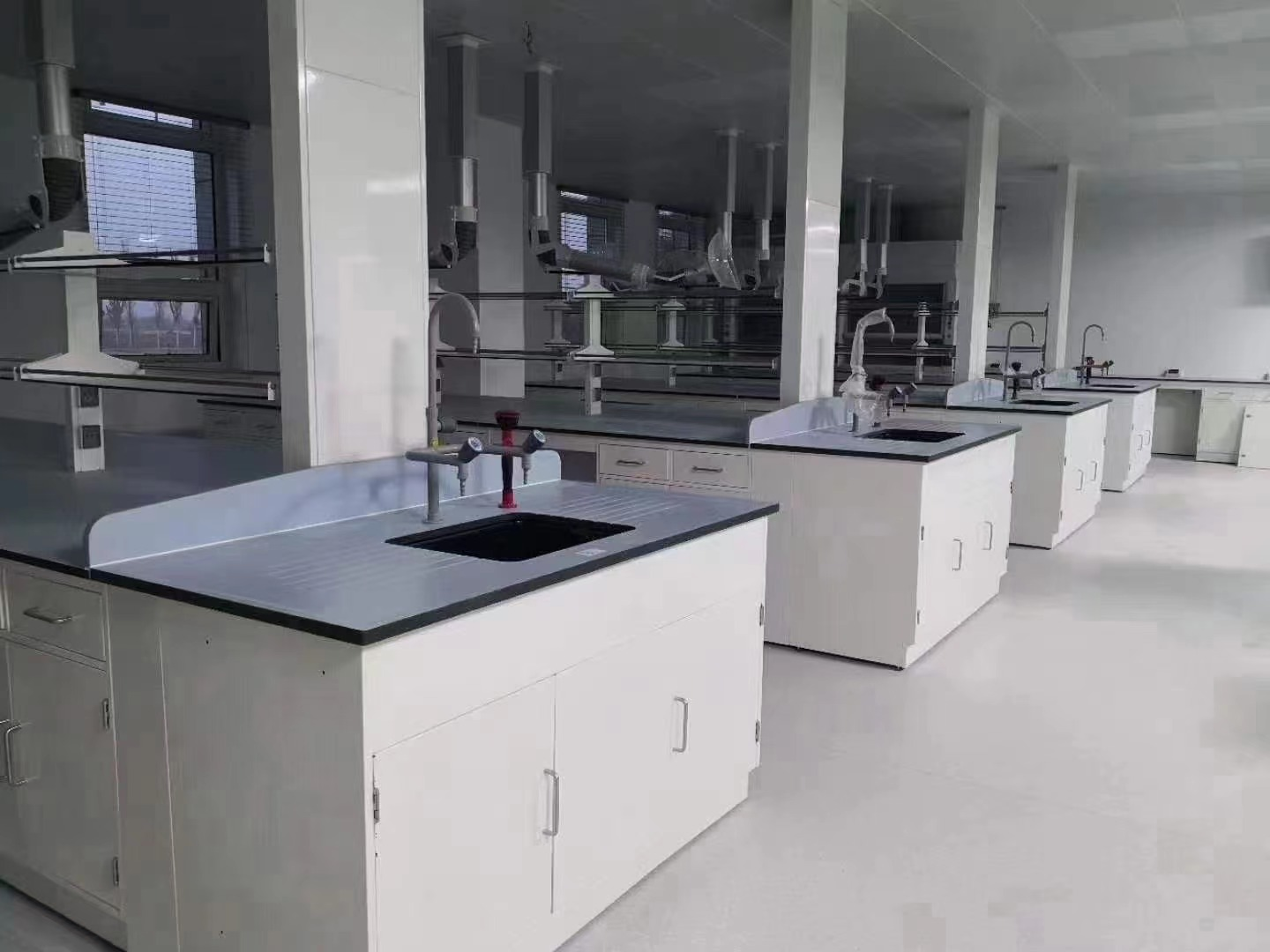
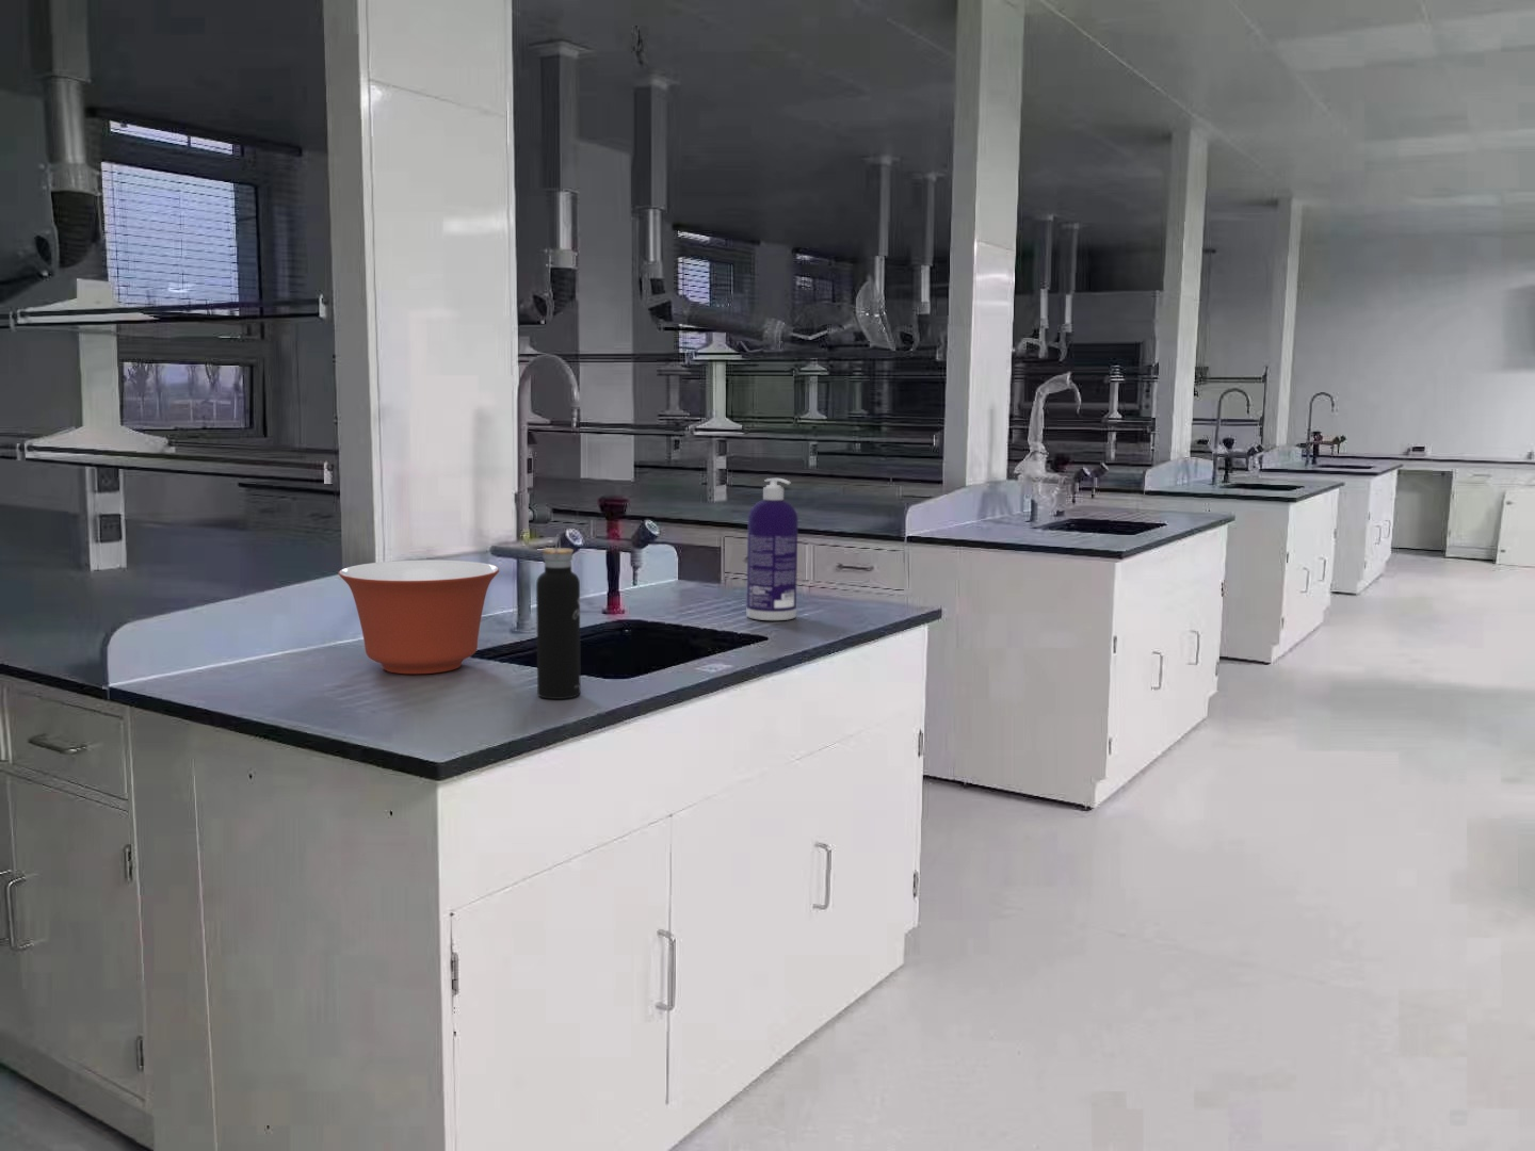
+ water bottle [535,533,583,700]
+ spray bottle [746,478,799,621]
+ mixing bowl [338,560,500,675]
